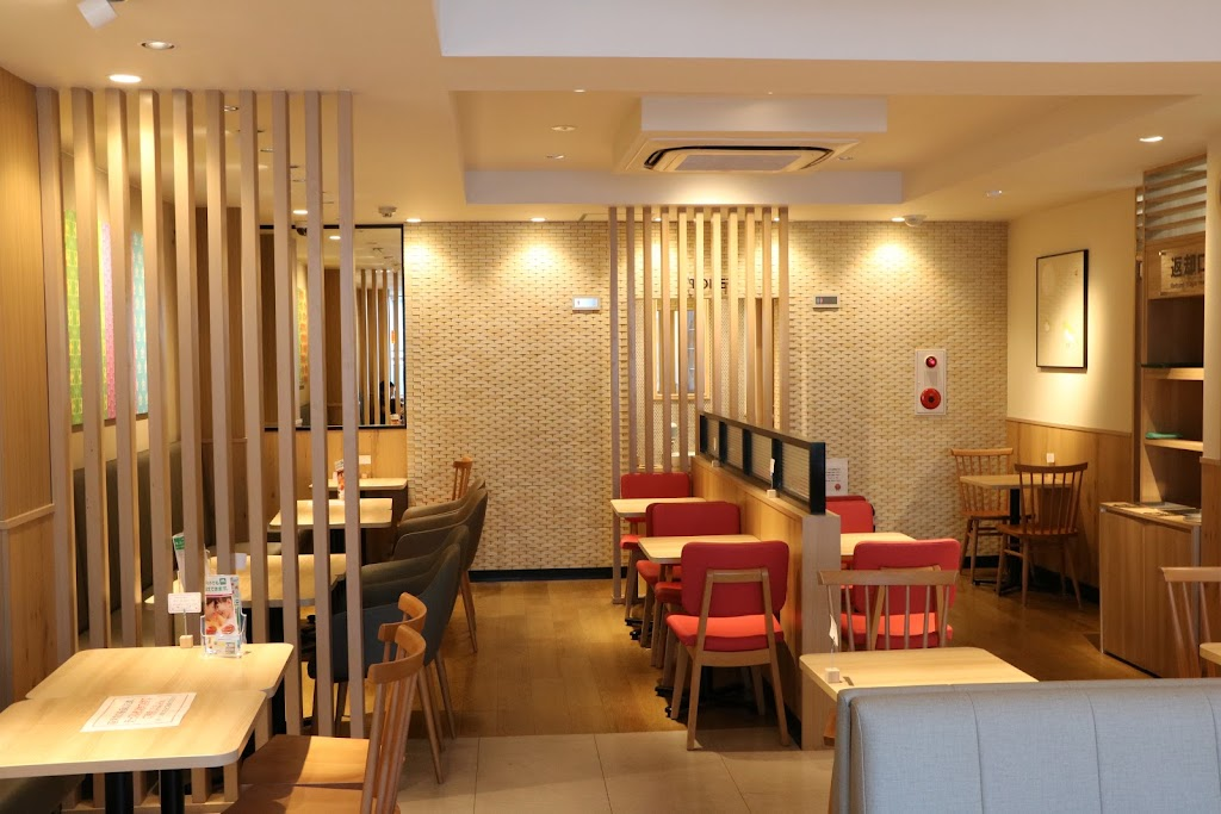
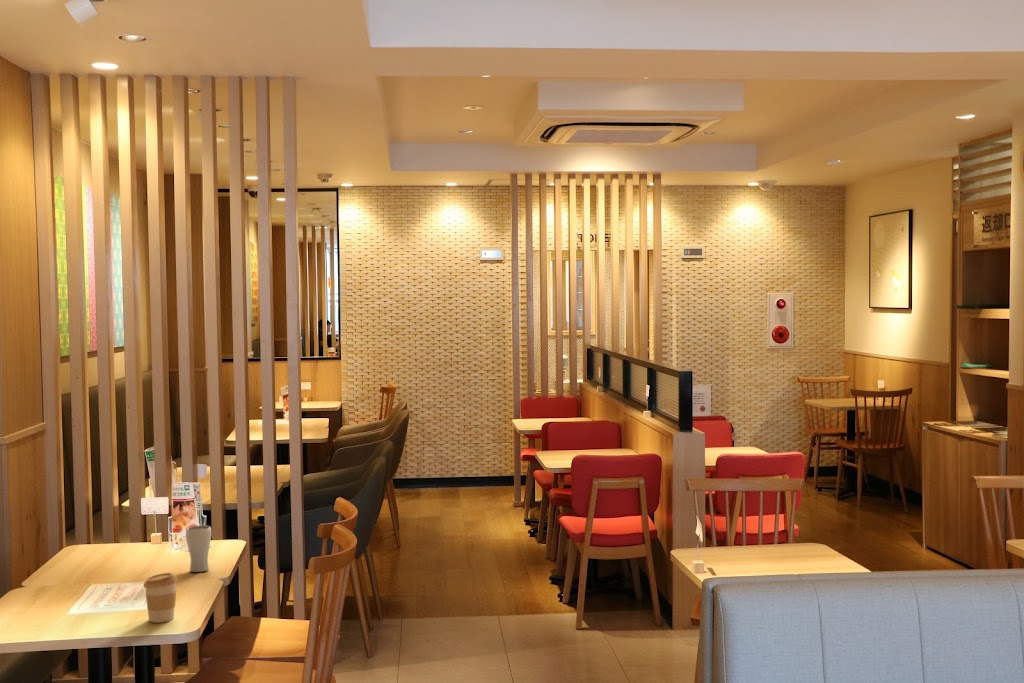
+ drinking glass [185,524,212,573]
+ coffee cup [143,572,178,624]
